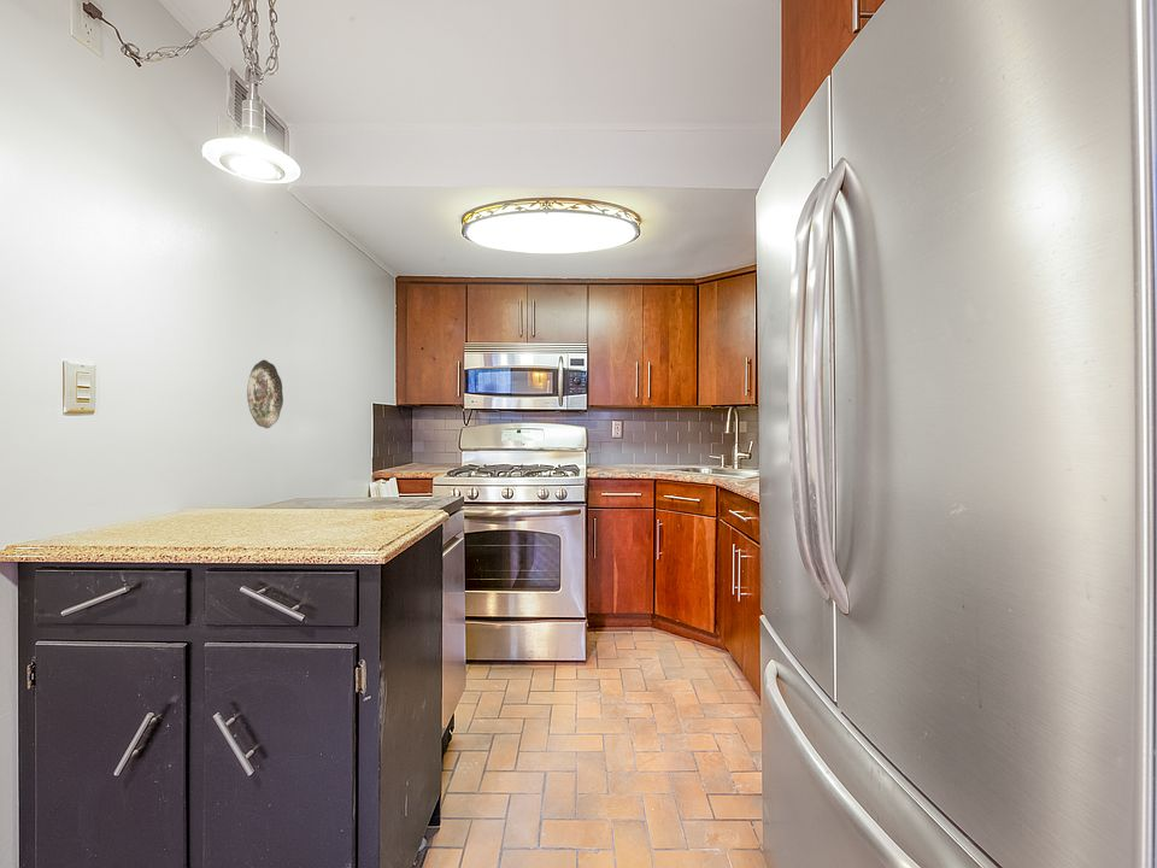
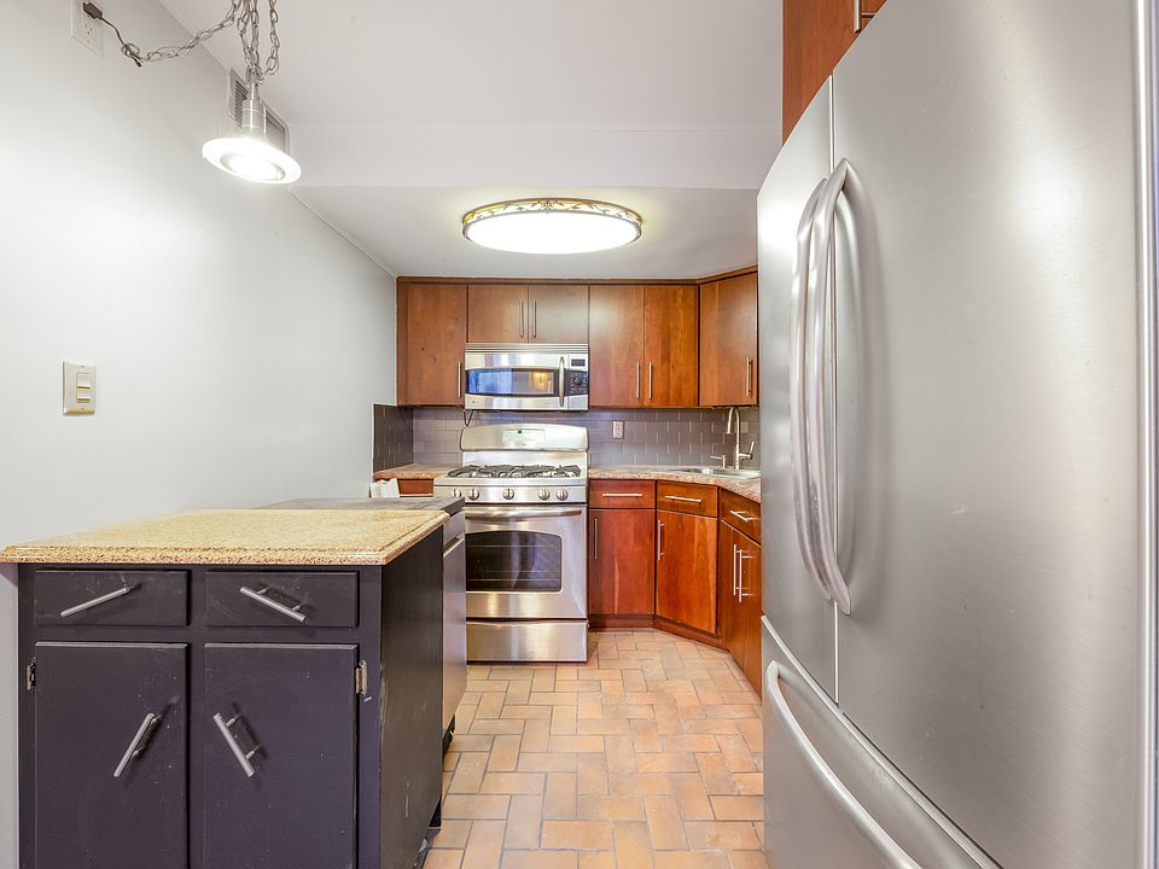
- decorative plate [246,359,284,429]
